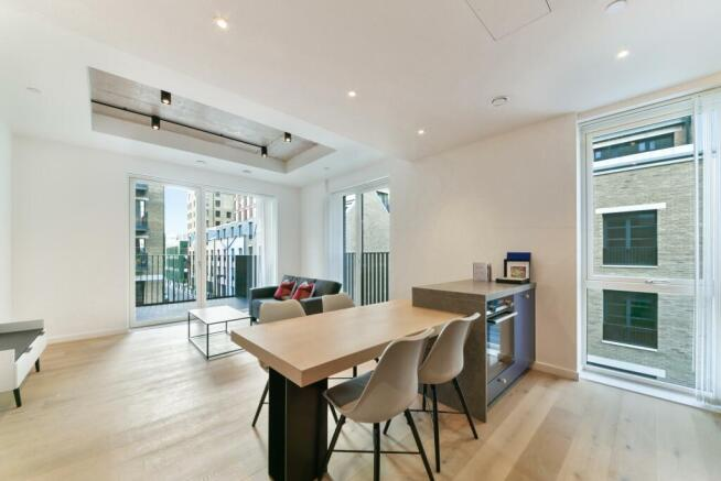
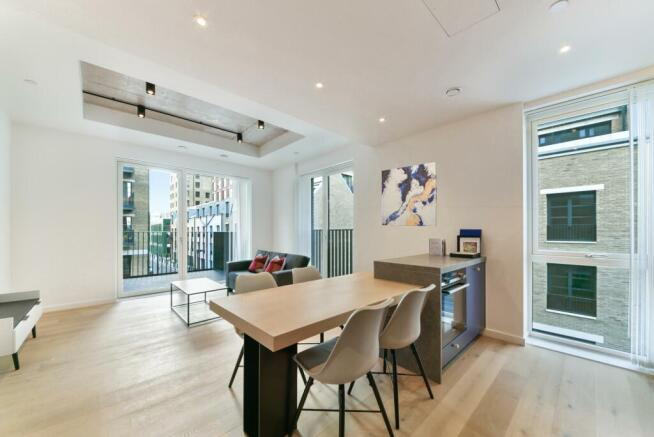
+ wall art [381,161,438,227]
